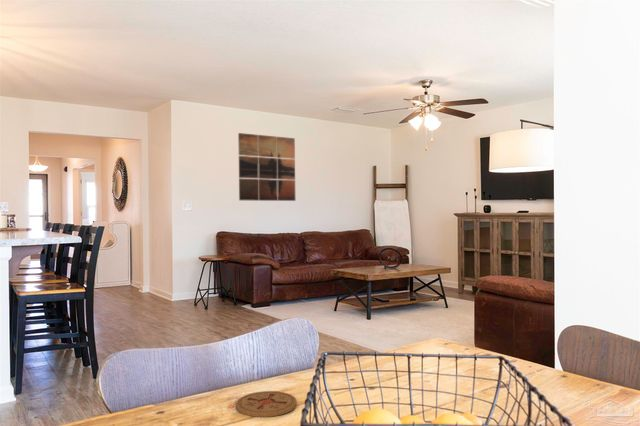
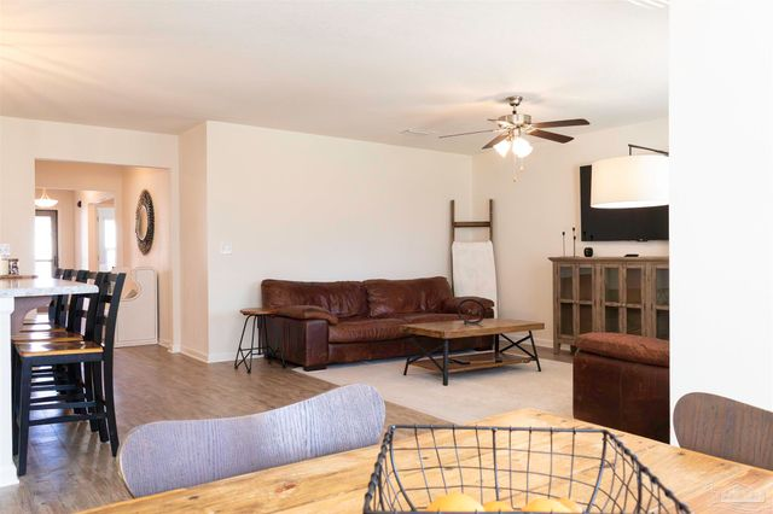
- coaster [235,390,298,418]
- wall art [237,132,296,202]
